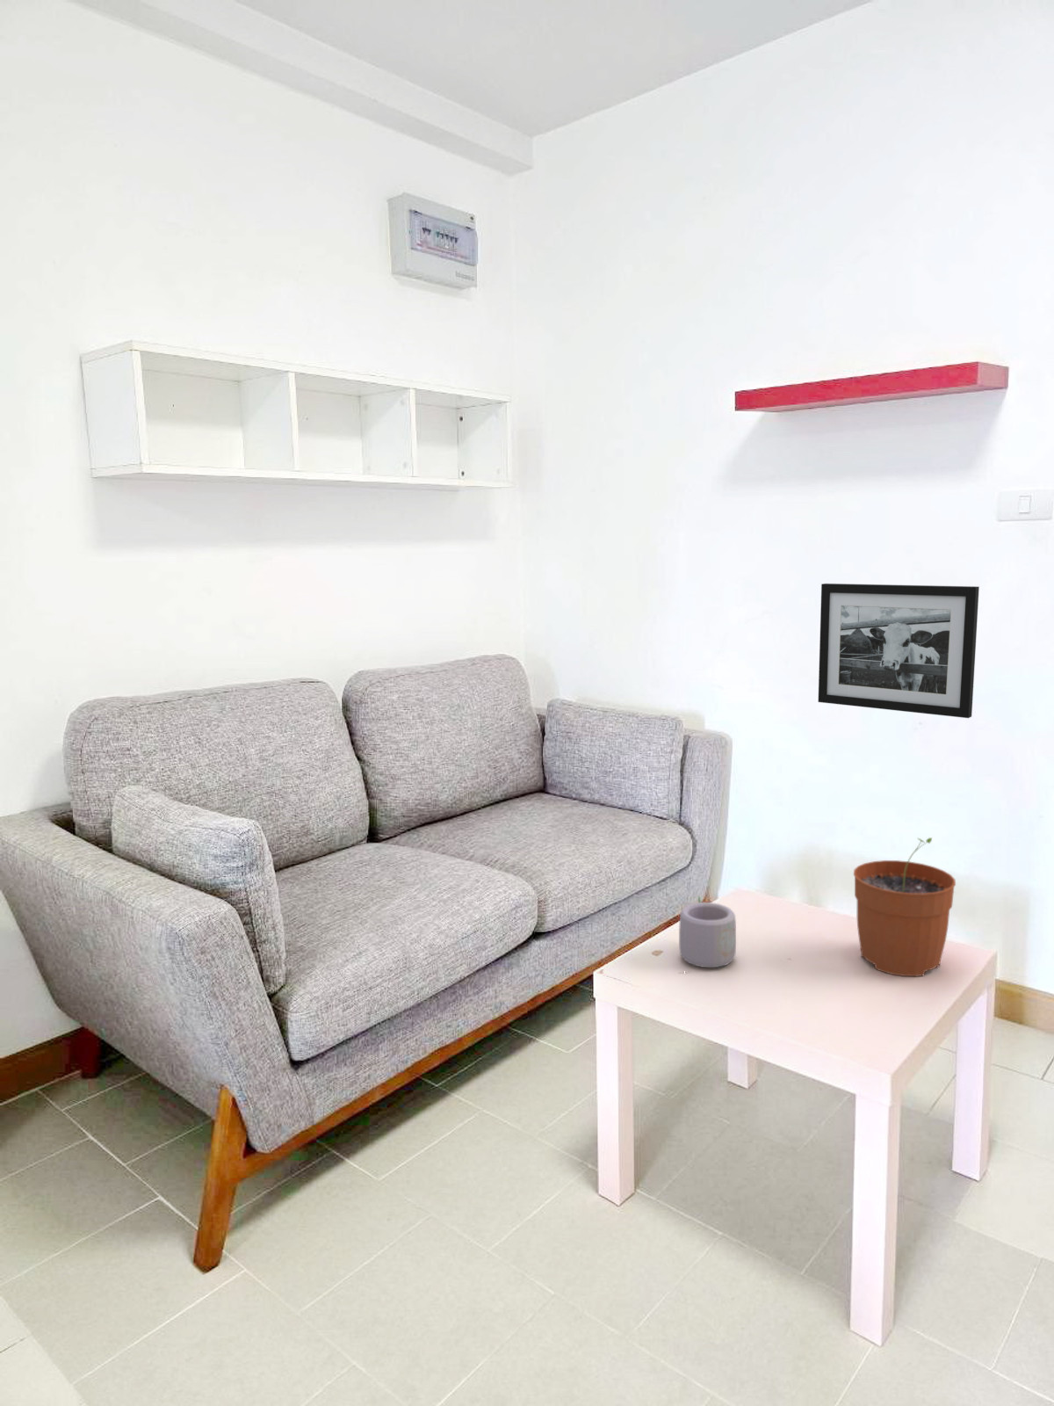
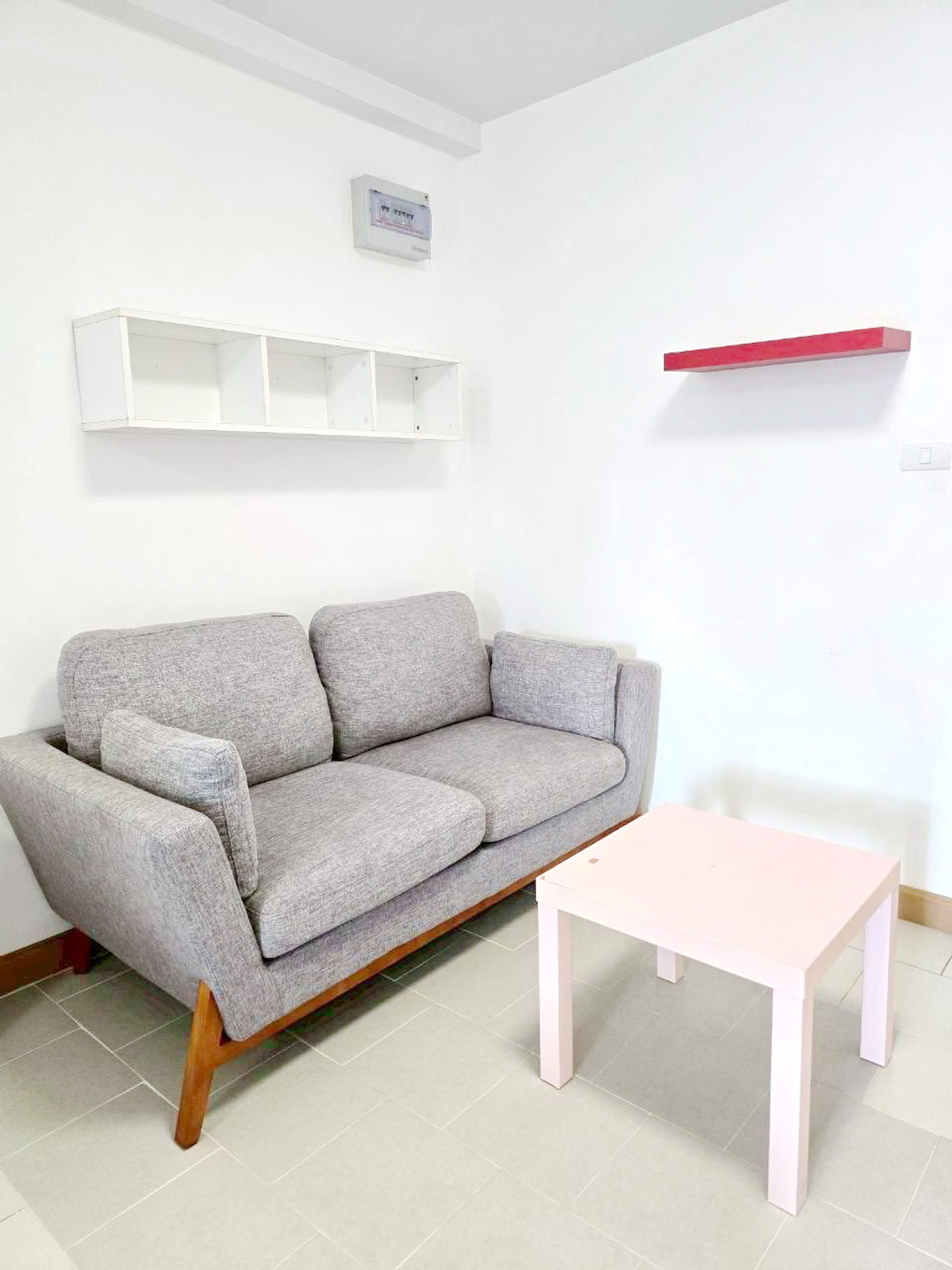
- picture frame [818,582,980,718]
- plant pot [852,837,957,978]
- mug [678,896,737,974]
